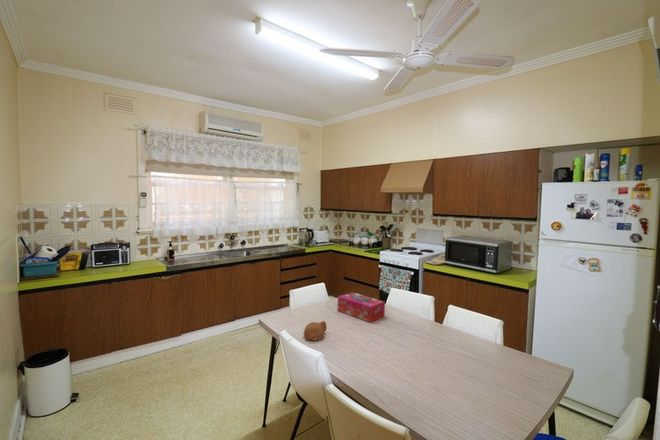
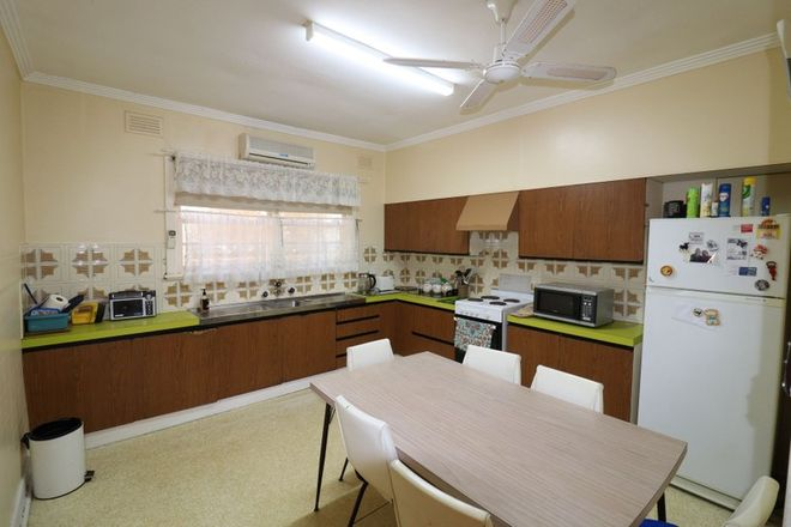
- cup [303,320,328,341]
- tissue box [337,291,386,323]
